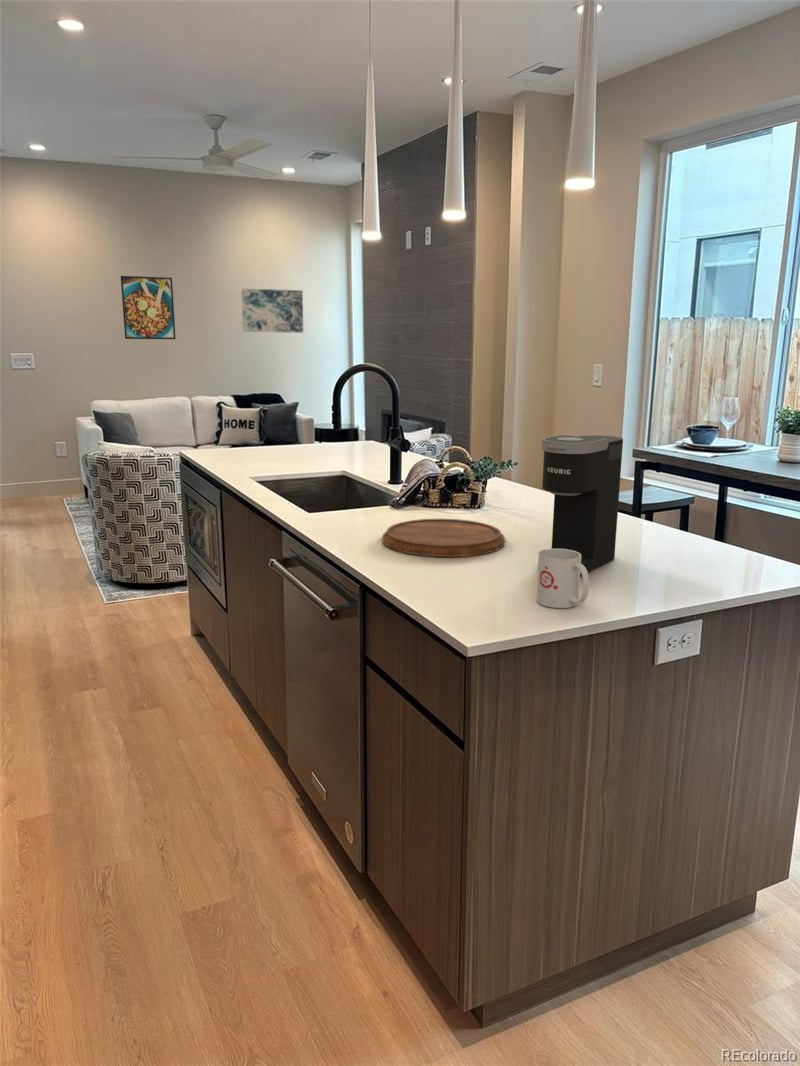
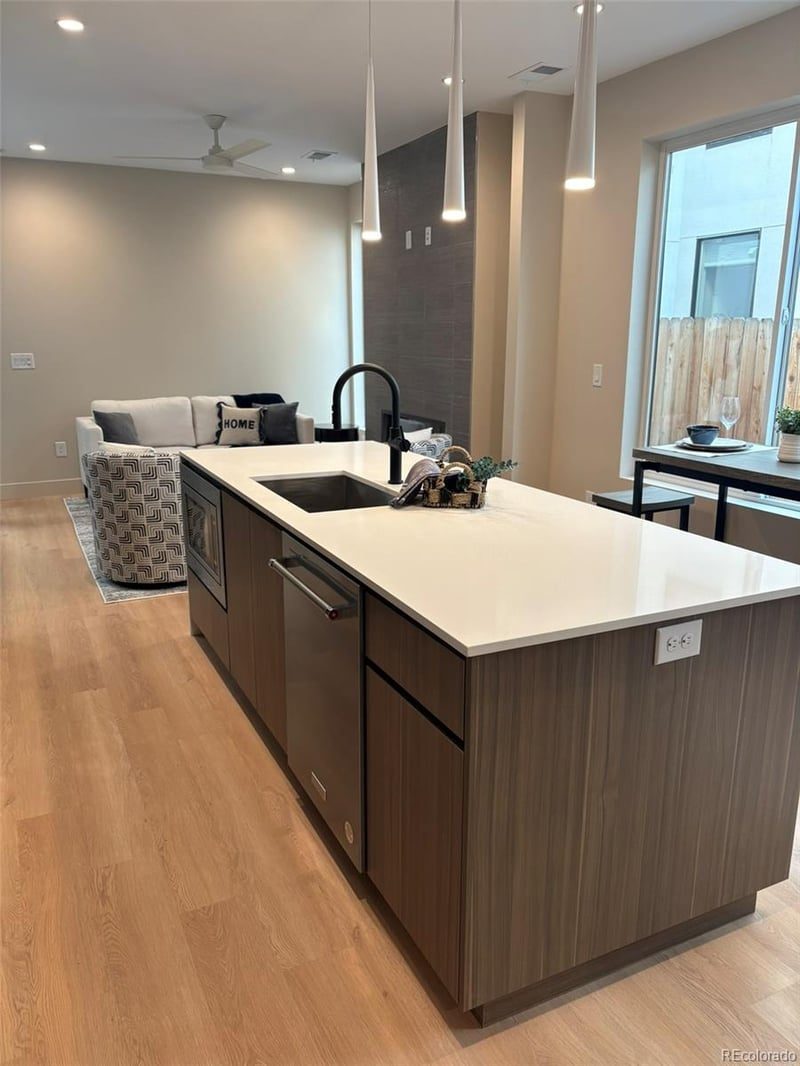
- mug [535,548,590,609]
- coffee maker [541,434,624,577]
- cutting board [381,518,506,558]
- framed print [120,275,176,340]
- wall art [240,288,304,334]
